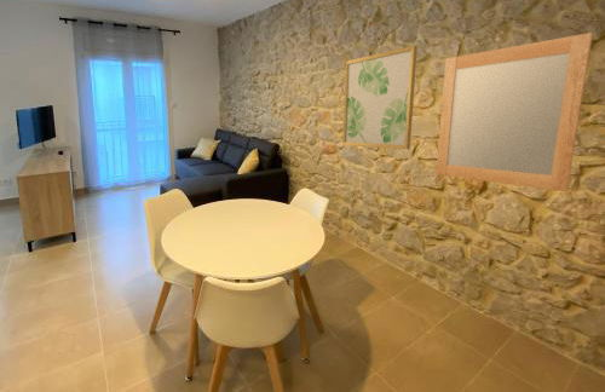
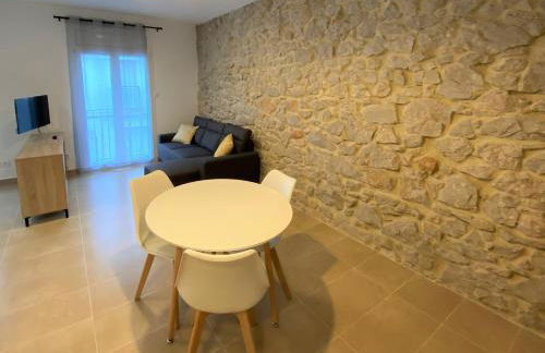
- home mirror [434,31,594,192]
- wall art [341,45,419,150]
